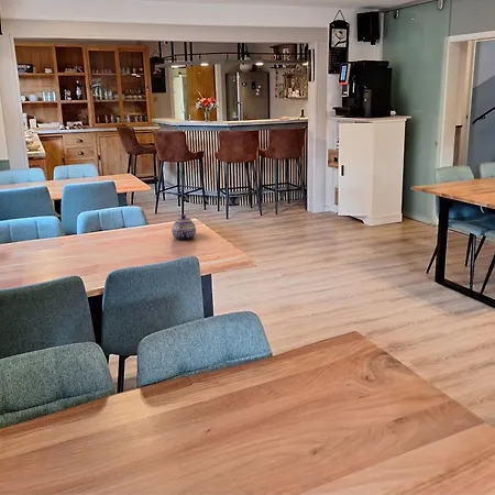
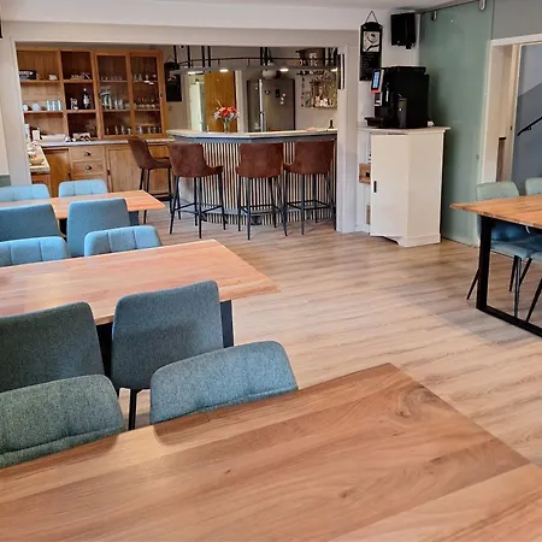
- teapot [170,213,197,241]
